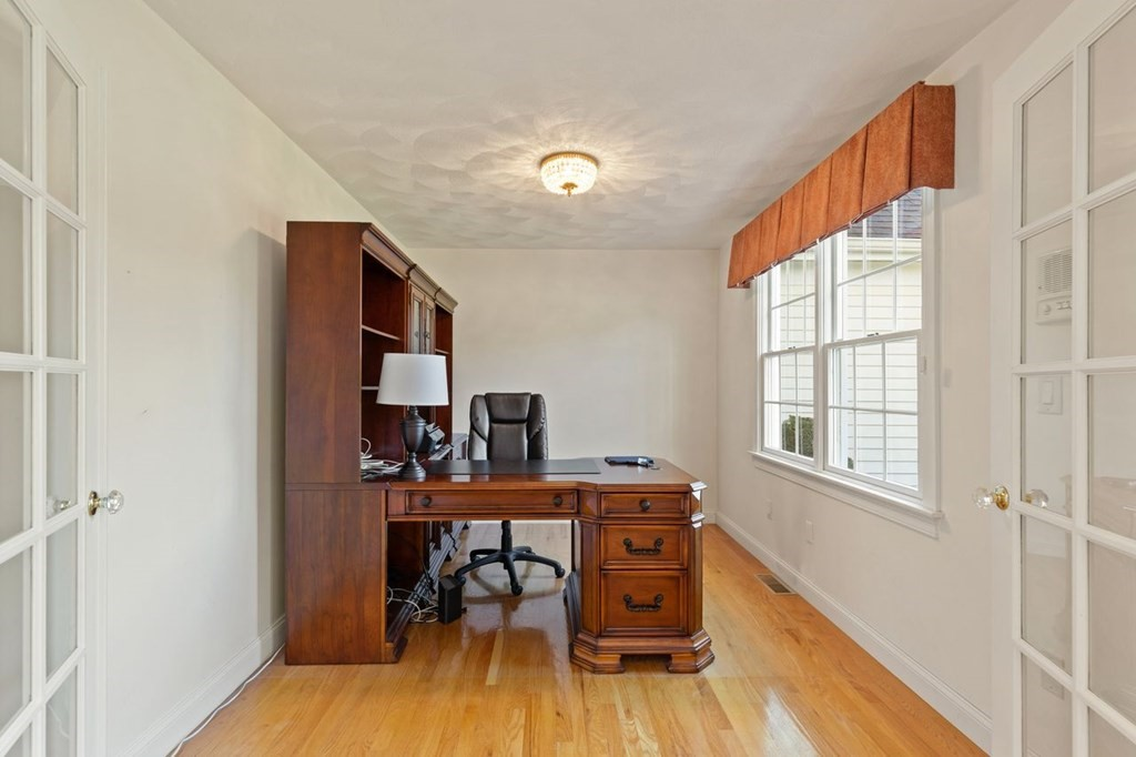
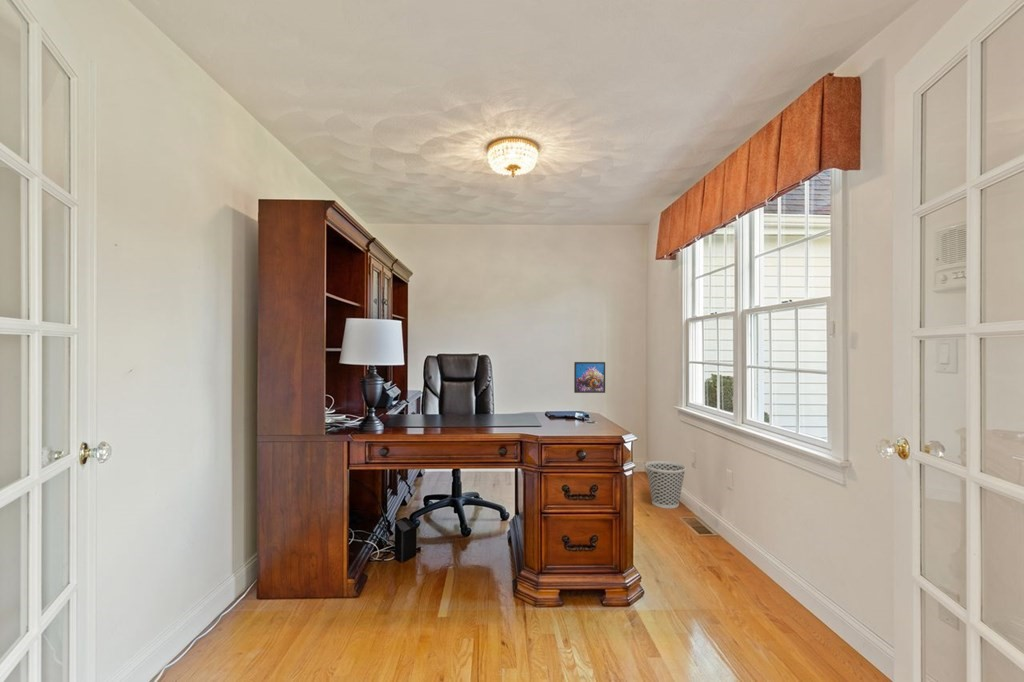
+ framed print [573,361,606,394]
+ wastebasket [644,460,687,509]
